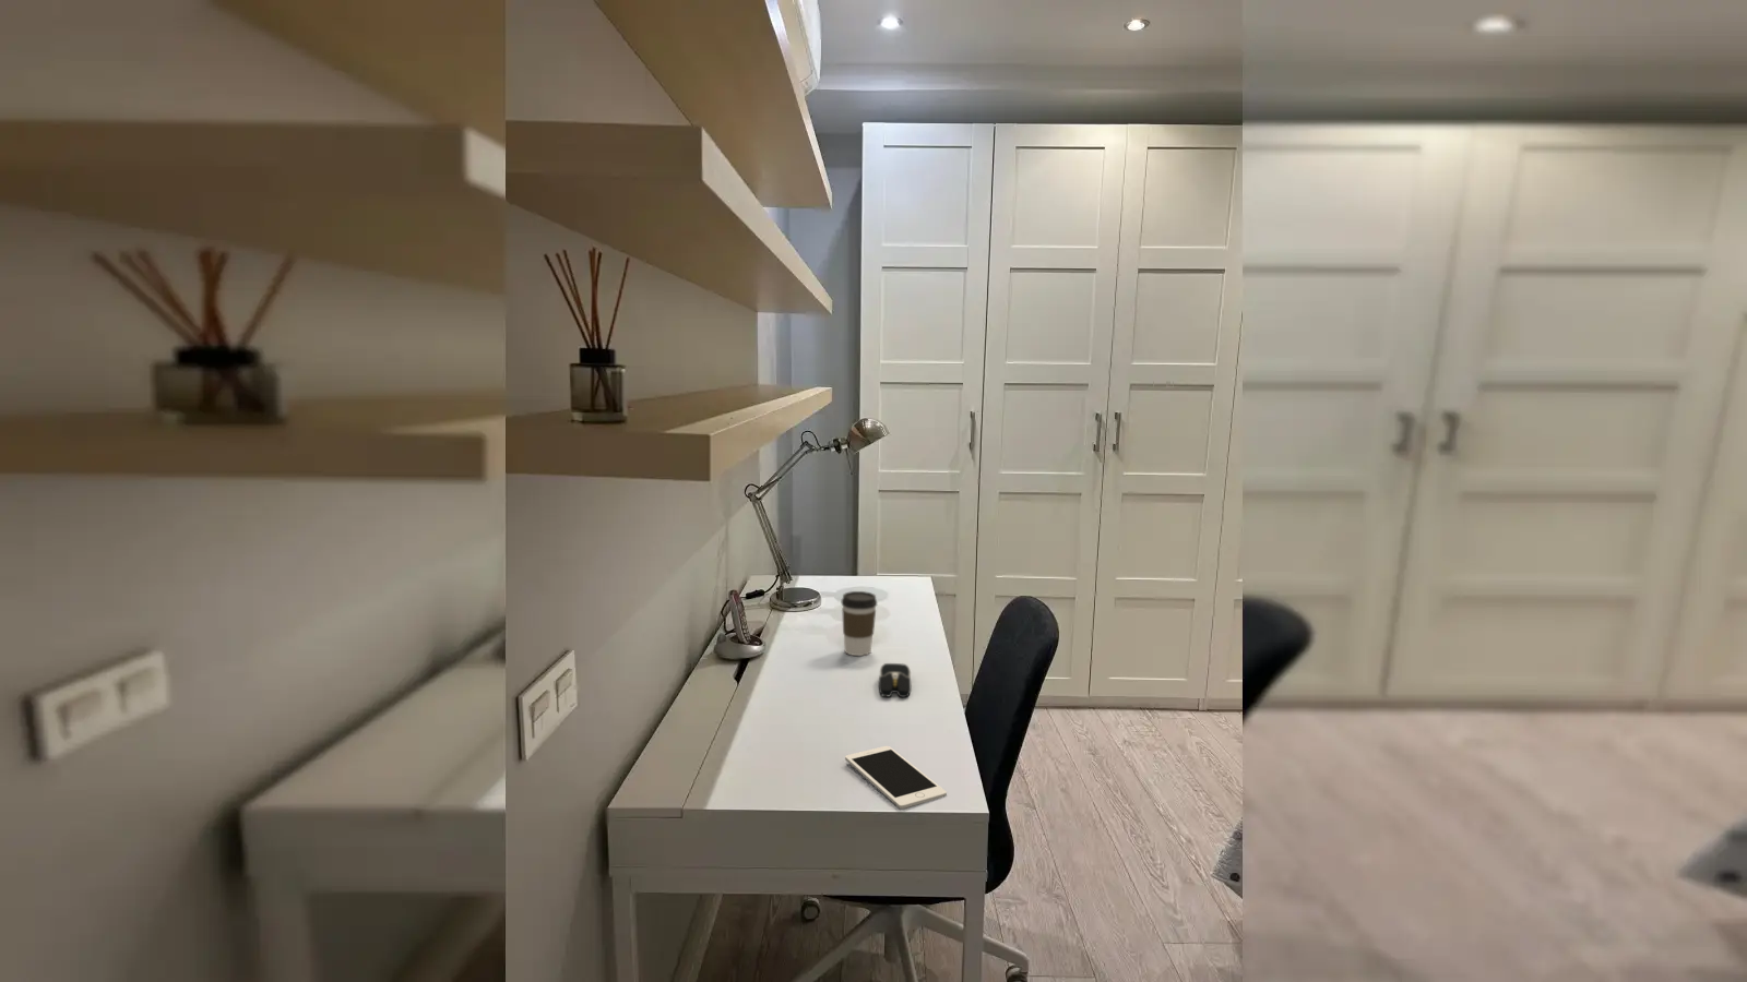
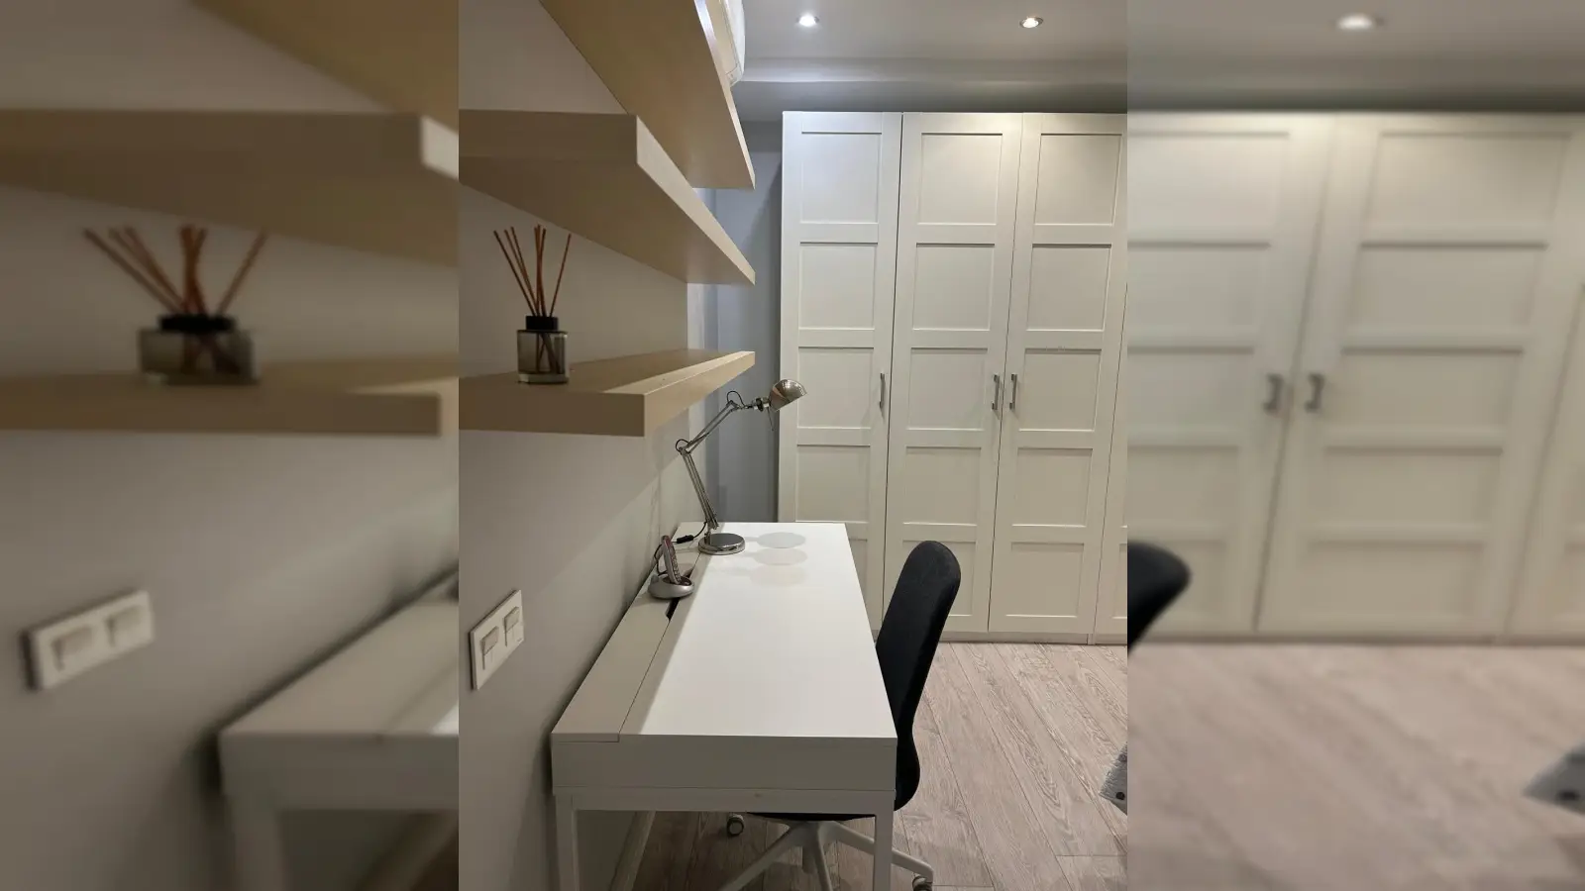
- coffee cup [841,590,878,657]
- cell phone [844,746,948,809]
- computer mouse [878,662,912,698]
